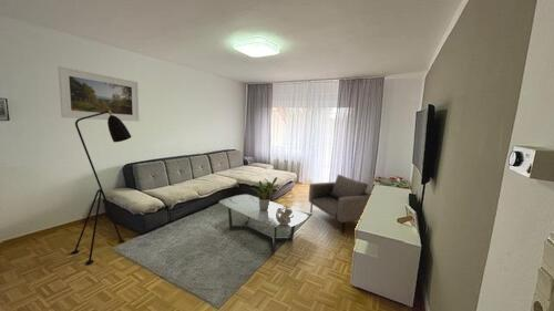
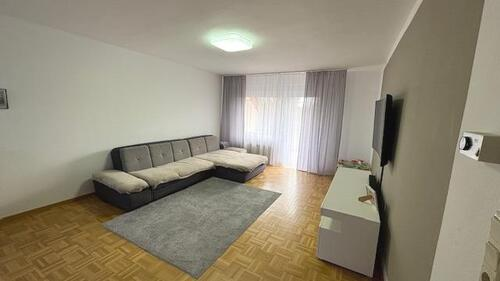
- potted plant [250,176,279,210]
- decorative sphere [276,205,294,225]
- floor lamp [70,111,132,266]
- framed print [57,65,140,123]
- armchair [308,174,372,237]
- coffee table [218,194,309,252]
